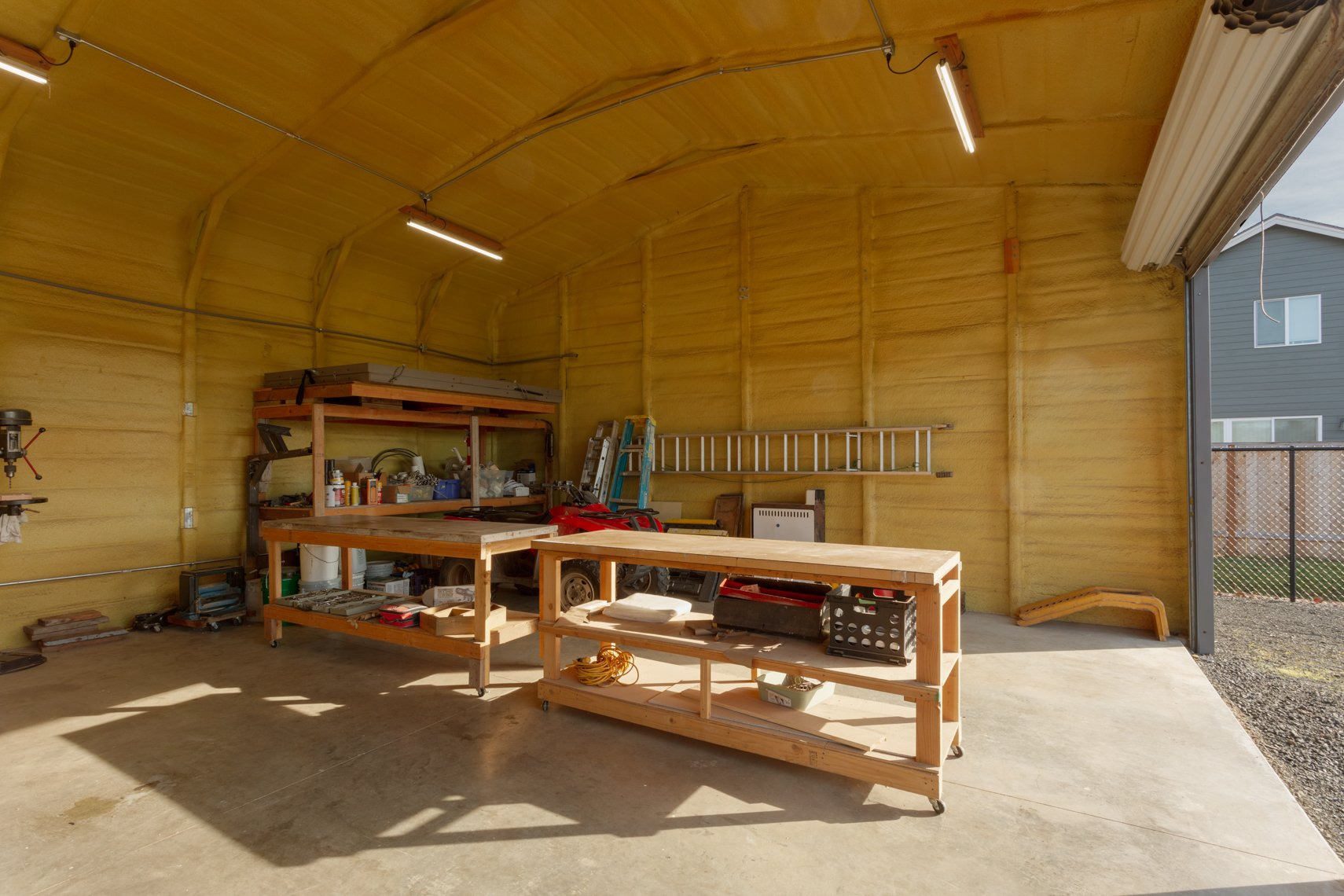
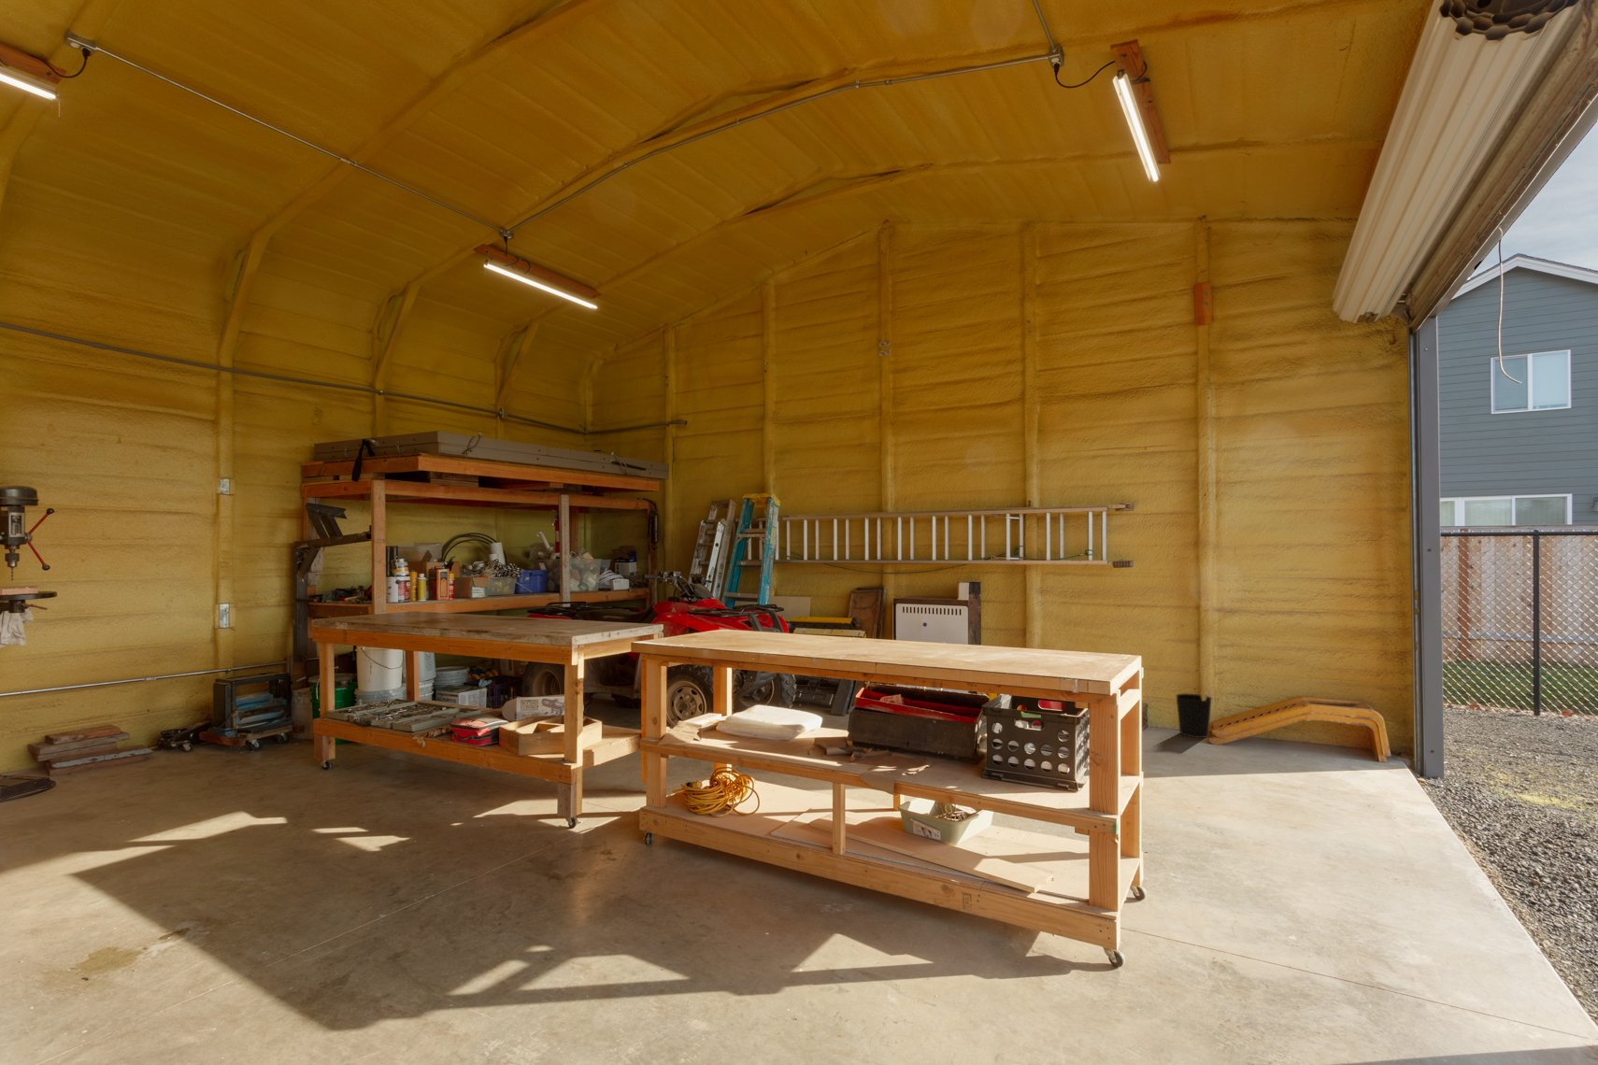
+ wastebasket [1175,692,1213,739]
